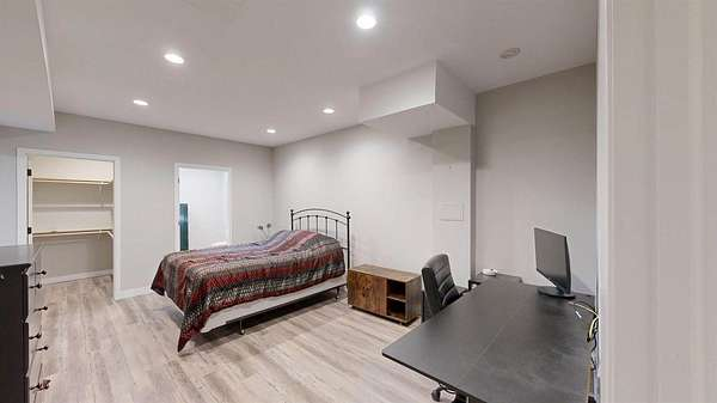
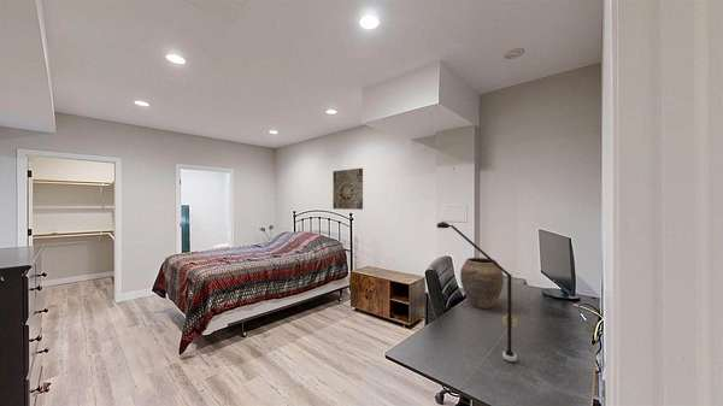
+ desk lamp [436,220,518,363]
+ vase [459,257,505,310]
+ wall art [331,167,364,211]
